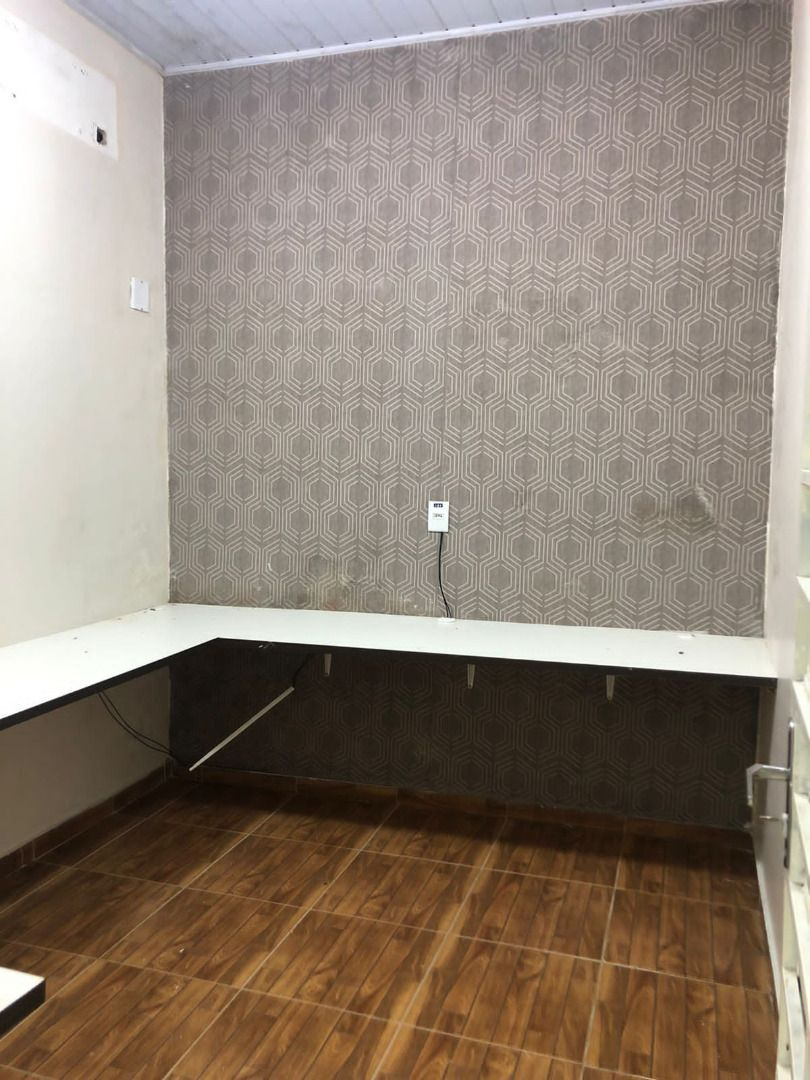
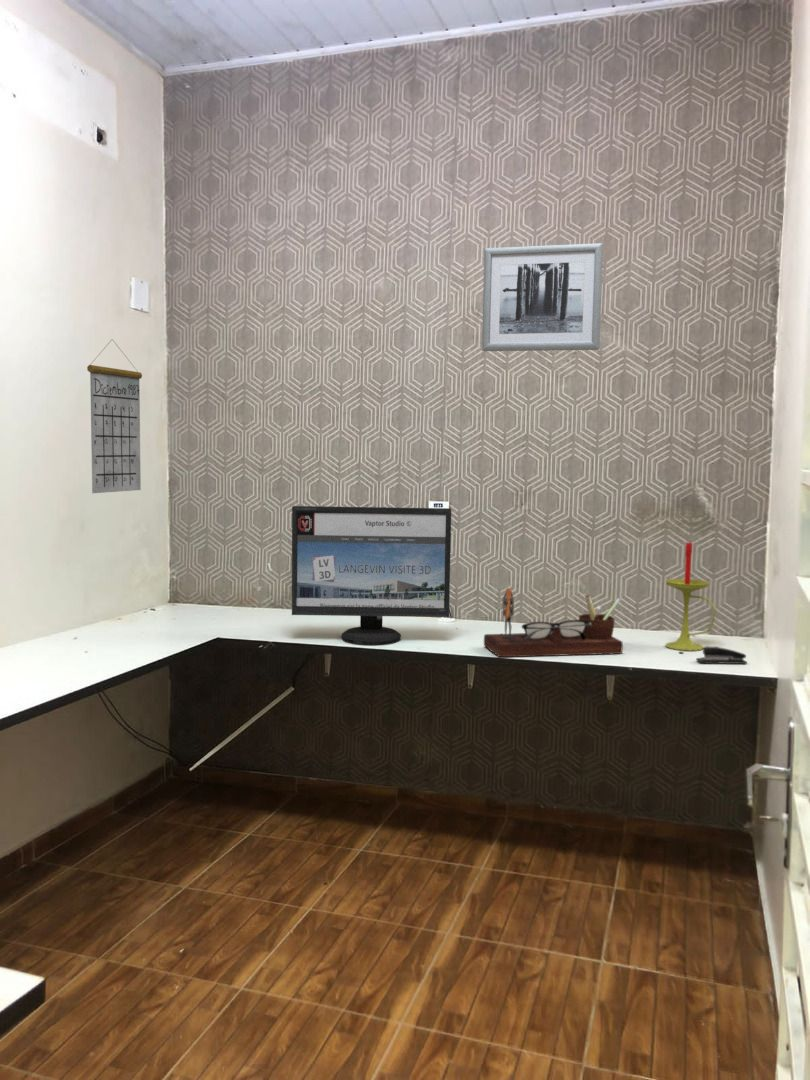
+ wall art [481,242,604,352]
+ computer monitor [291,505,452,646]
+ desk organizer [483,587,624,658]
+ candle [664,542,717,652]
+ calendar [86,338,143,494]
+ stapler [695,645,748,665]
